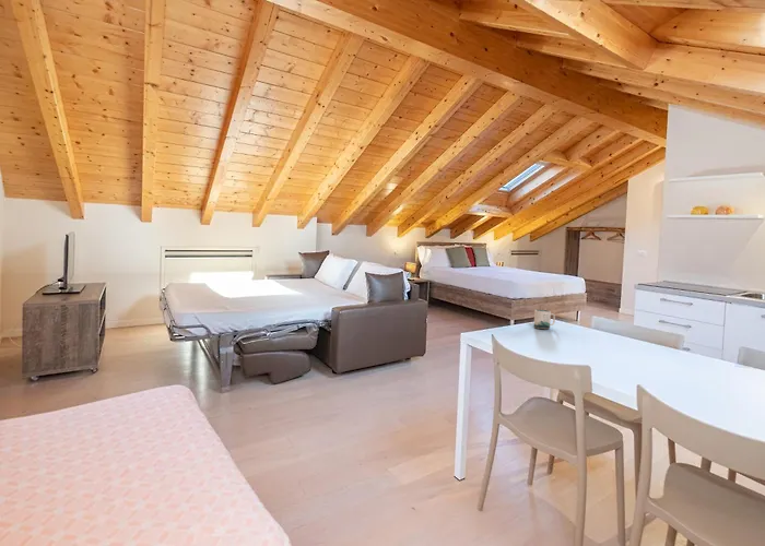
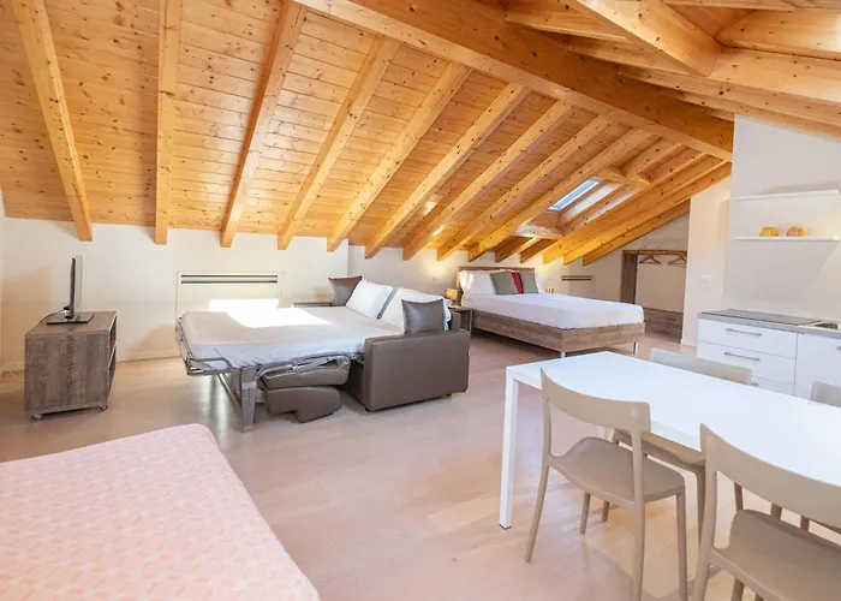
- mug [533,309,556,330]
